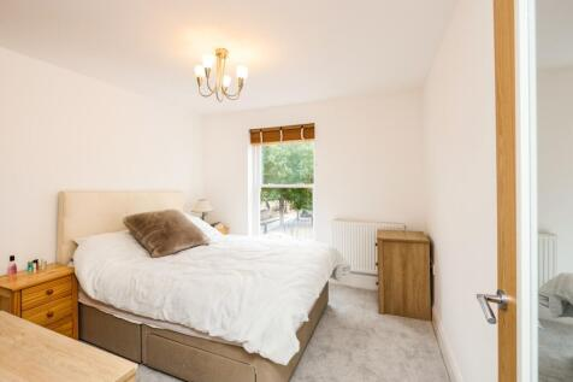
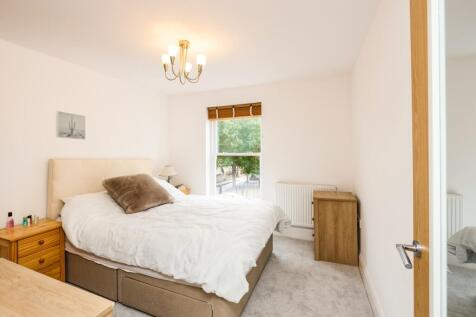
+ wall art [55,110,86,141]
